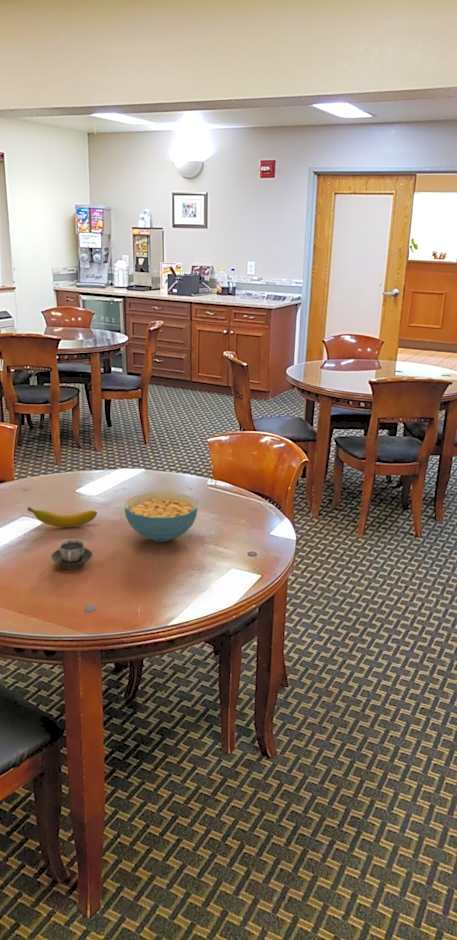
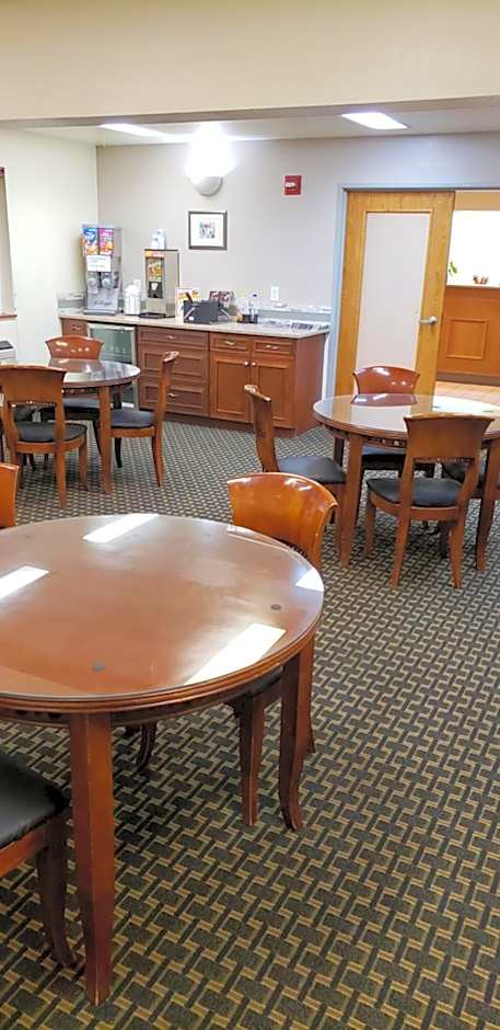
- cereal bowl [124,491,199,543]
- cup [50,538,94,570]
- banana [26,506,98,528]
